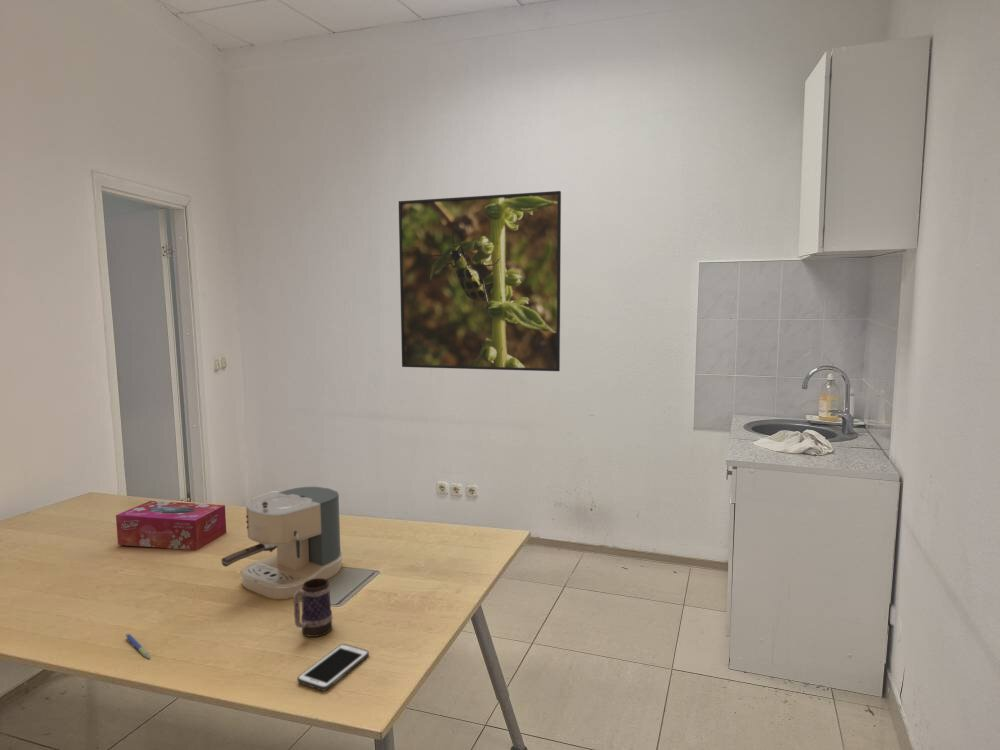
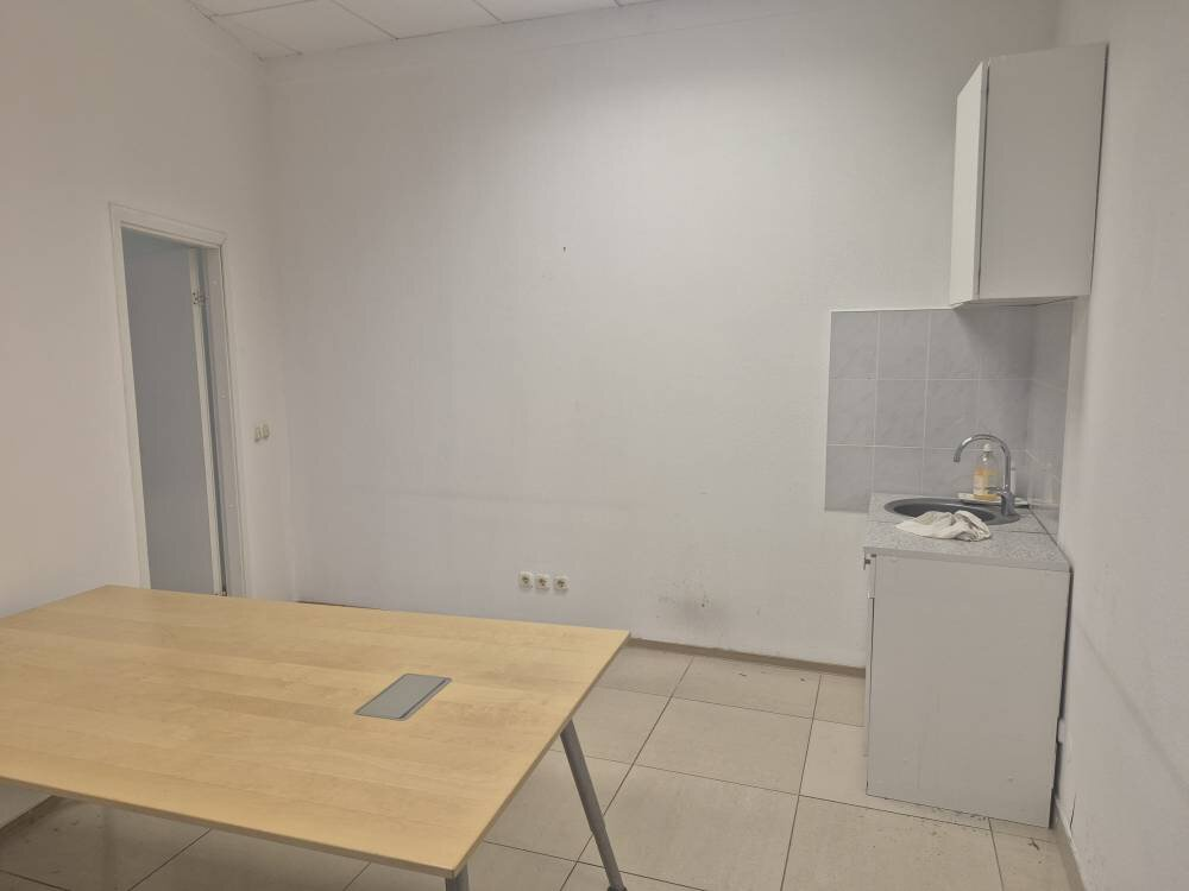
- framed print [398,190,562,372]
- tissue box [115,500,227,551]
- mug [292,578,333,638]
- coffee maker [220,486,343,600]
- cell phone [296,643,370,692]
- pen [125,632,151,660]
